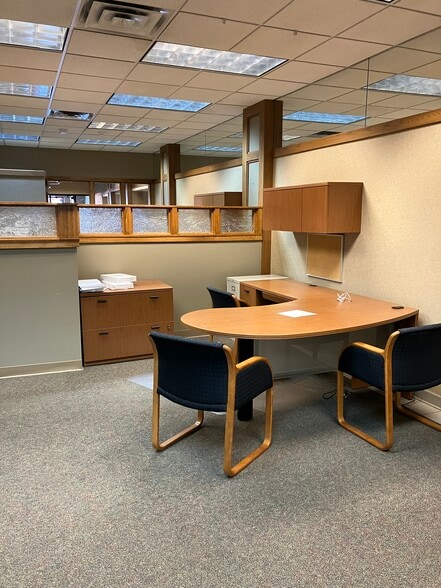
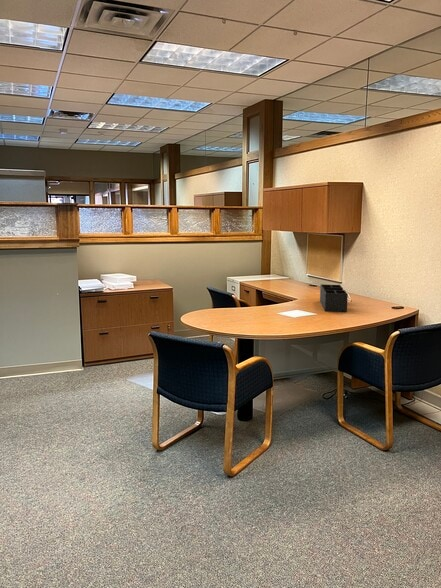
+ desk organizer [319,283,349,313]
